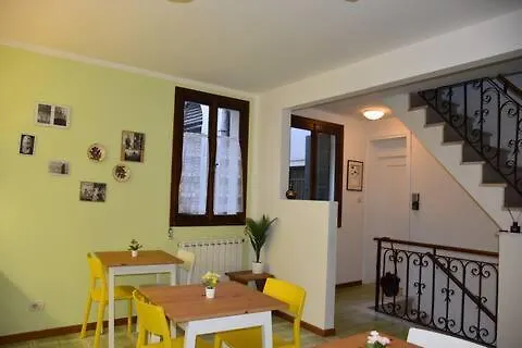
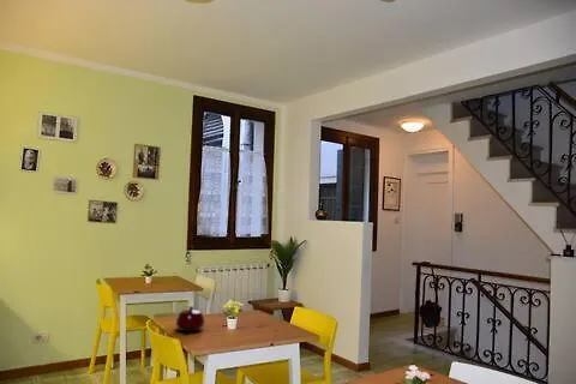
+ teapot [174,305,206,332]
